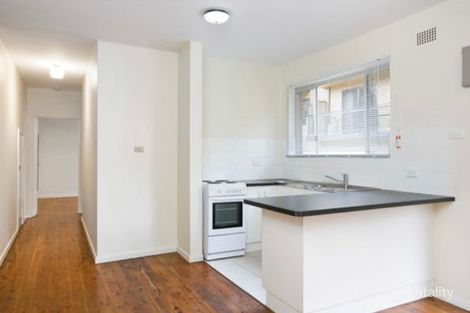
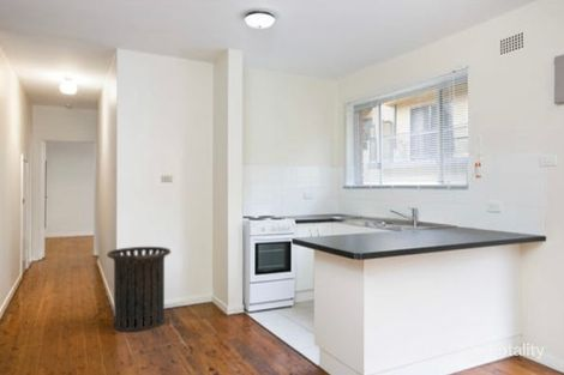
+ trash bin [106,246,172,333]
